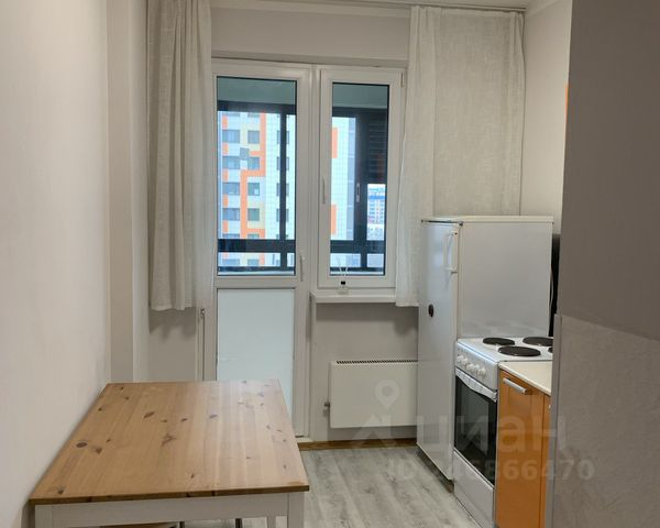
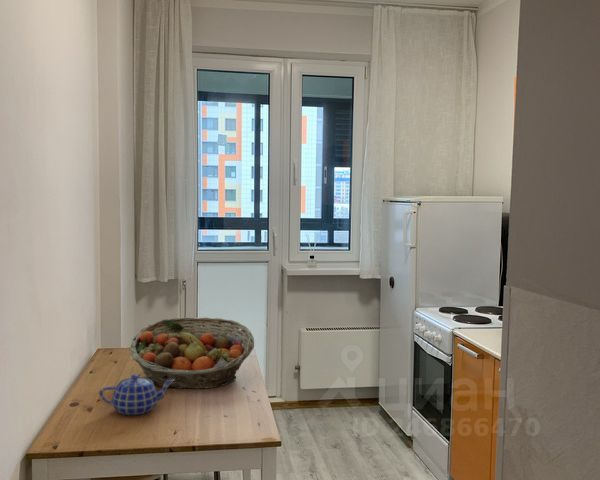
+ fruit basket [128,316,255,390]
+ teapot [98,374,174,416]
